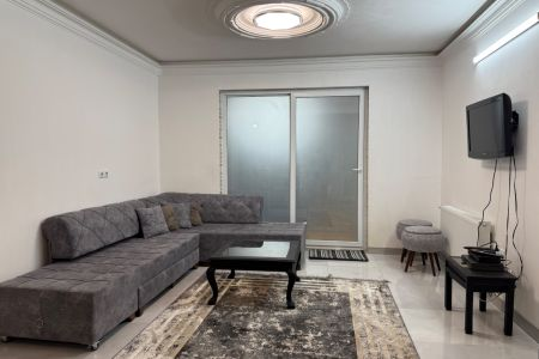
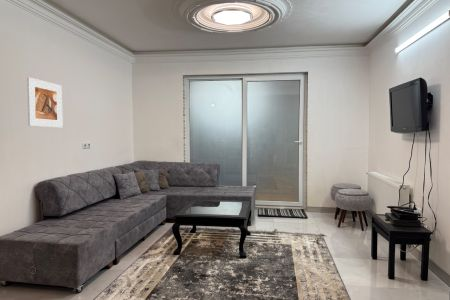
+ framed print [26,76,64,128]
